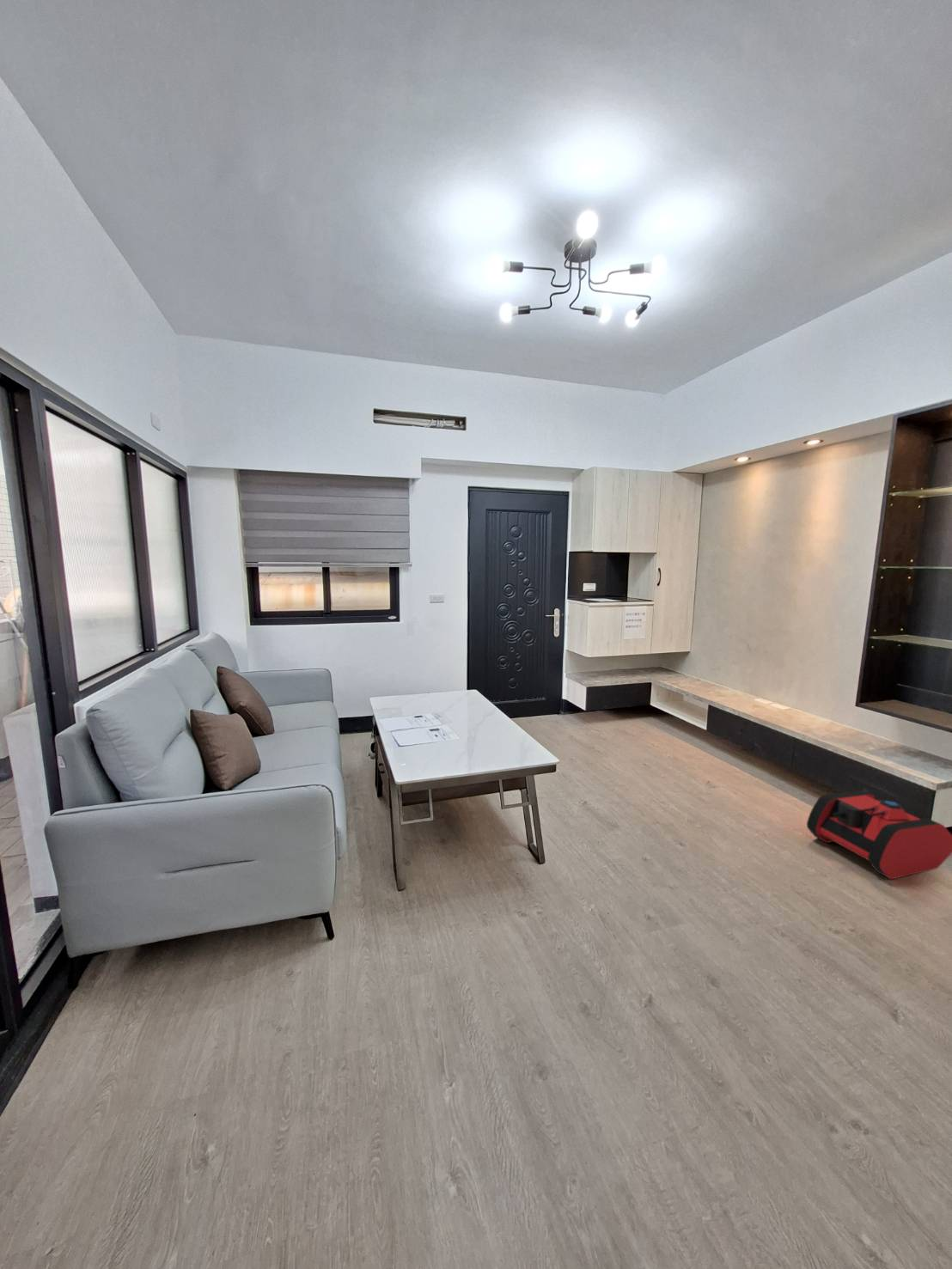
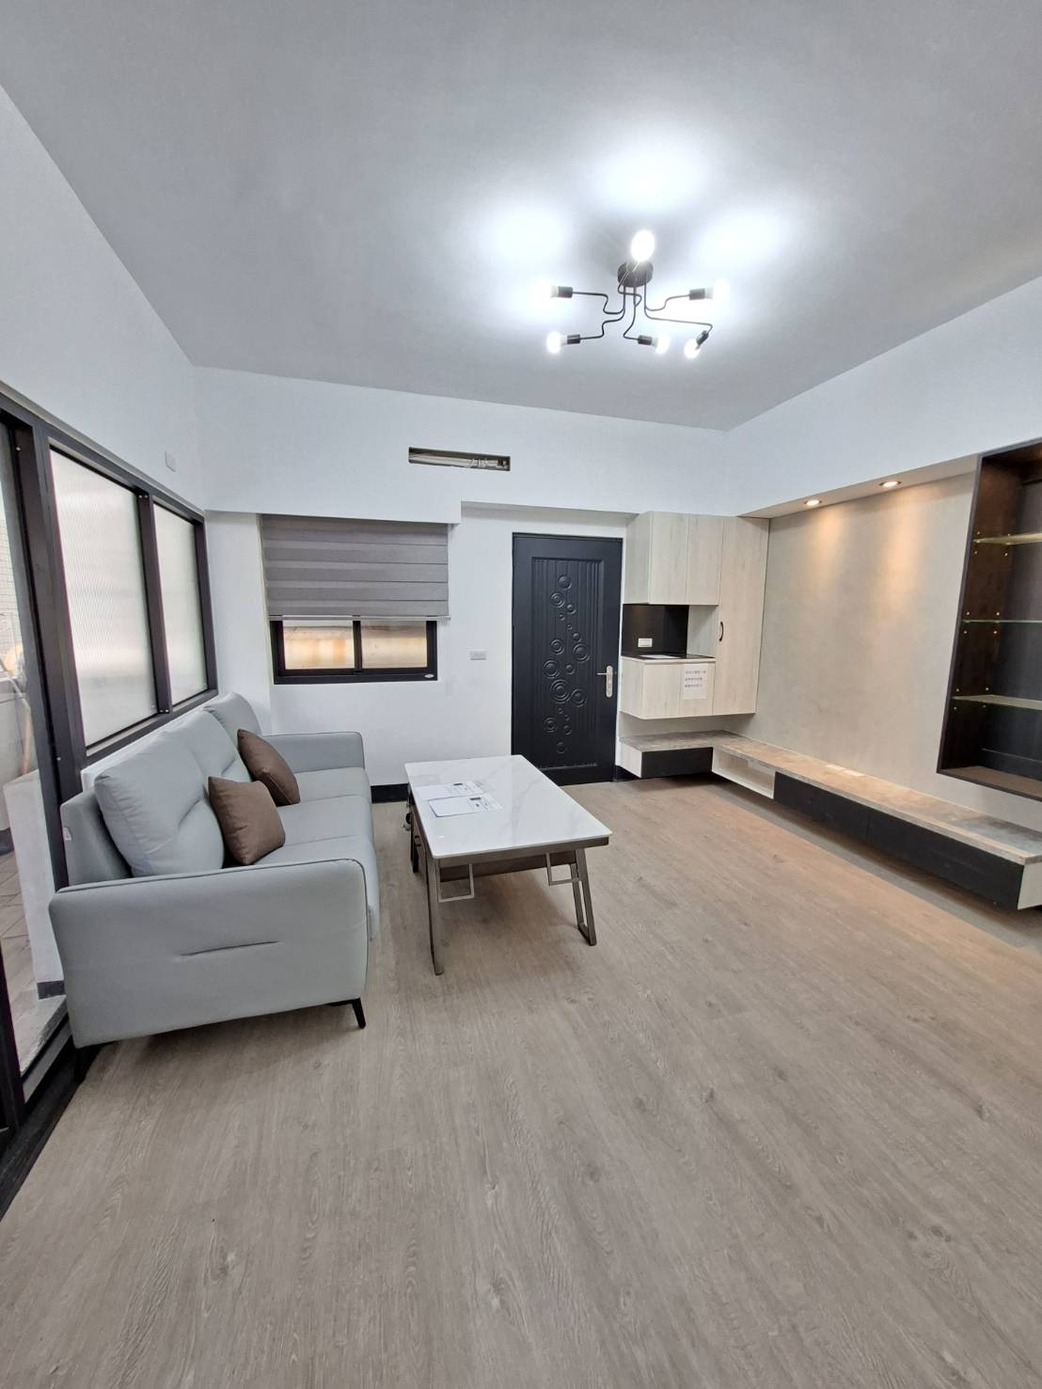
- backpack [806,790,952,881]
